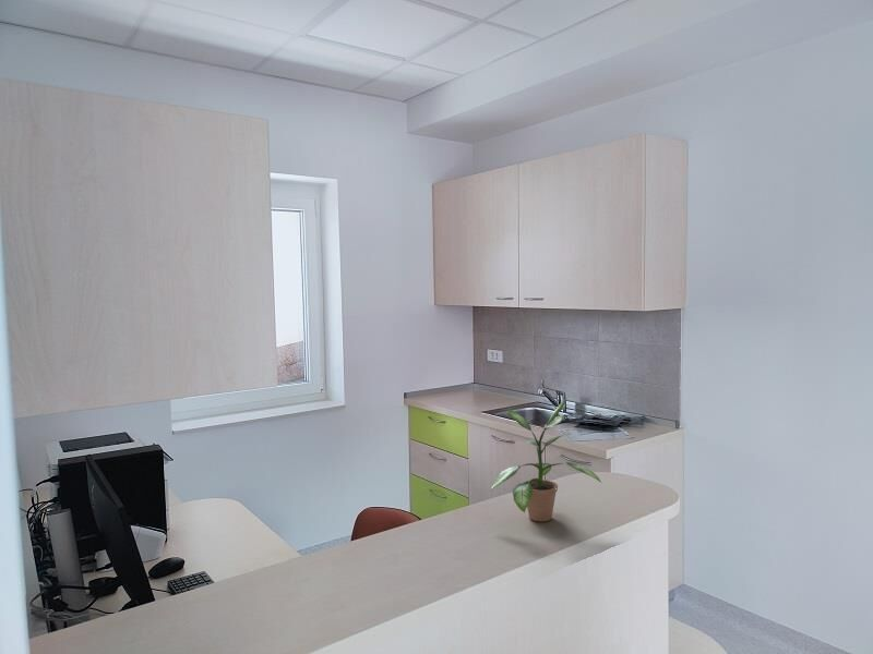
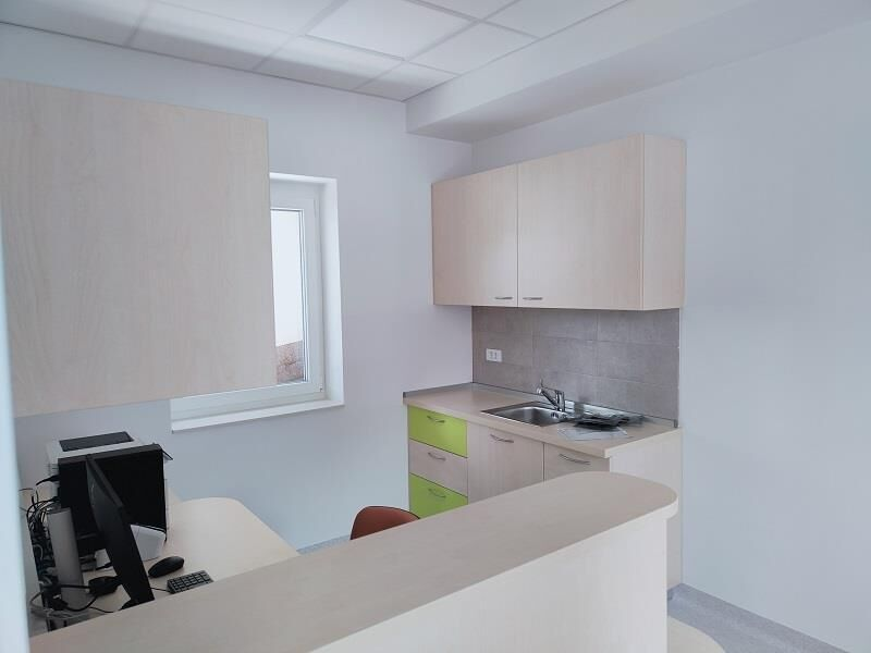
- potted plant [489,397,602,522]
